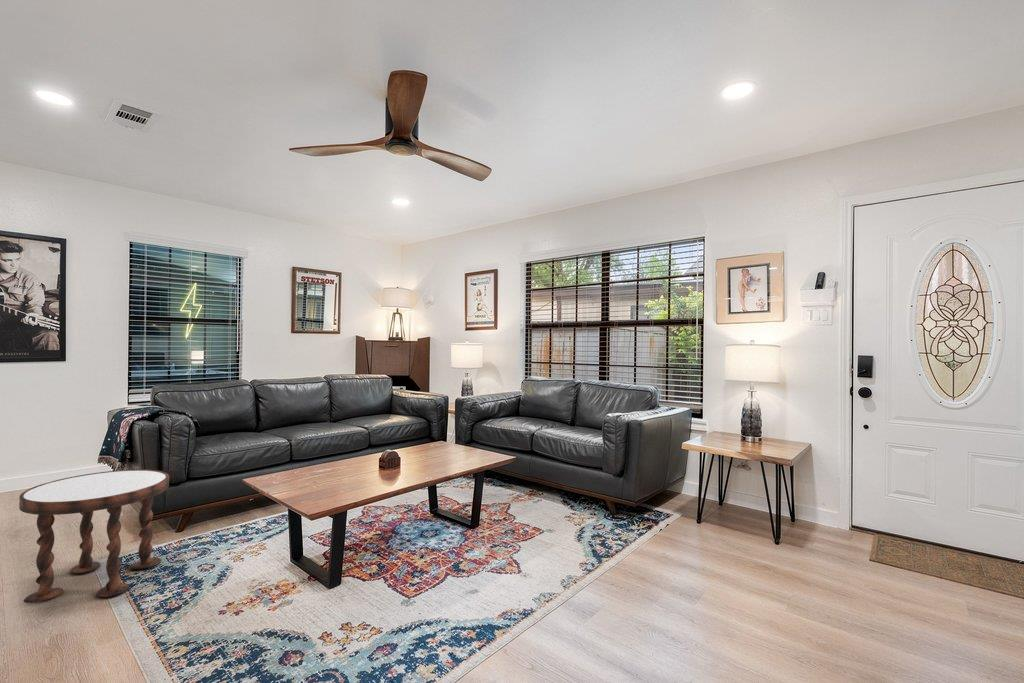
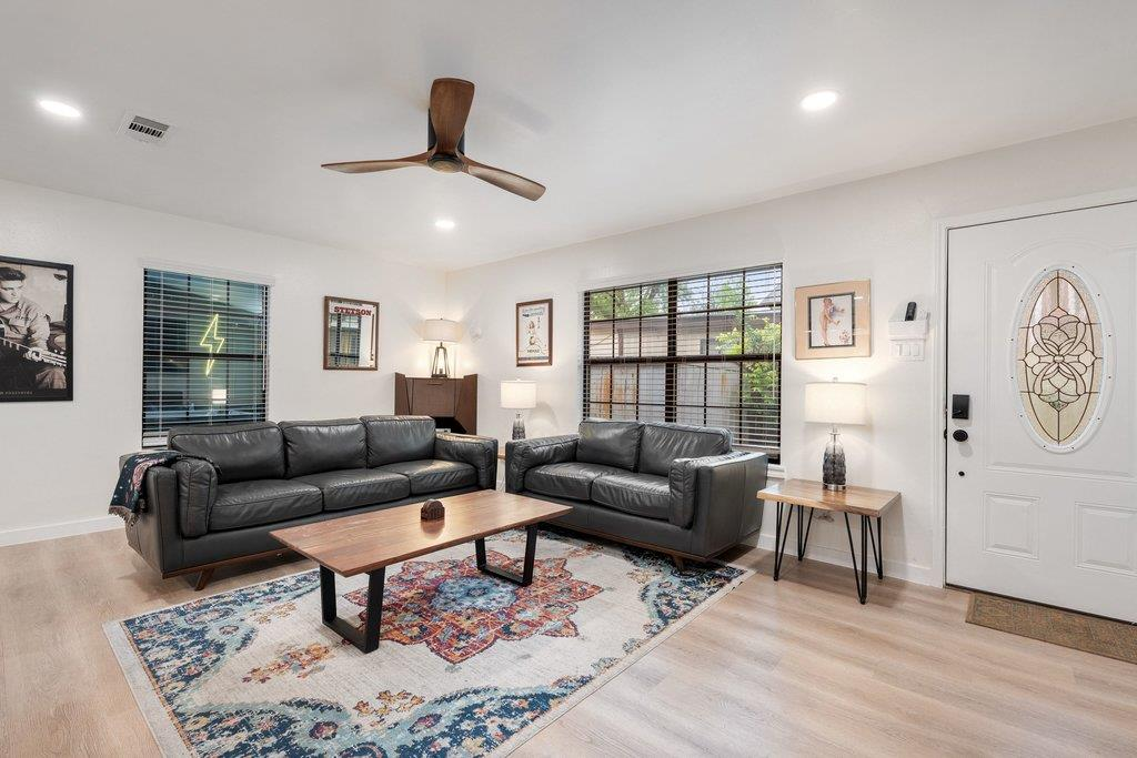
- side table [18,469,170,604]
